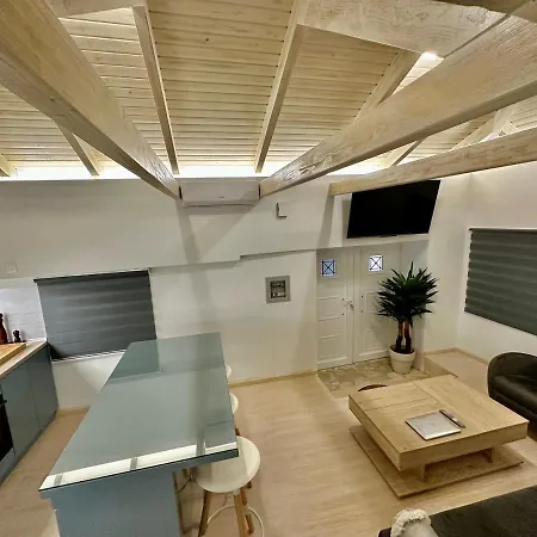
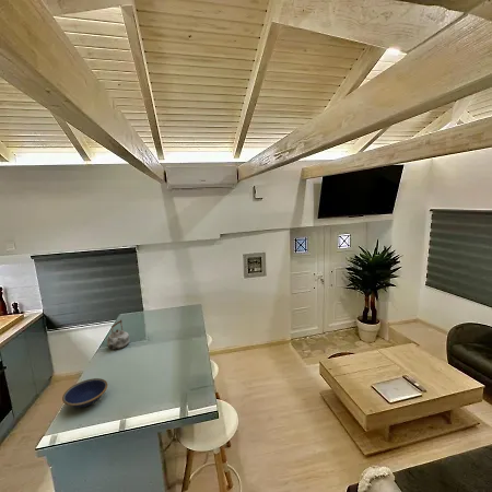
+ bowl [61,377,108,409]
+ kettle [106,318,130,350]
